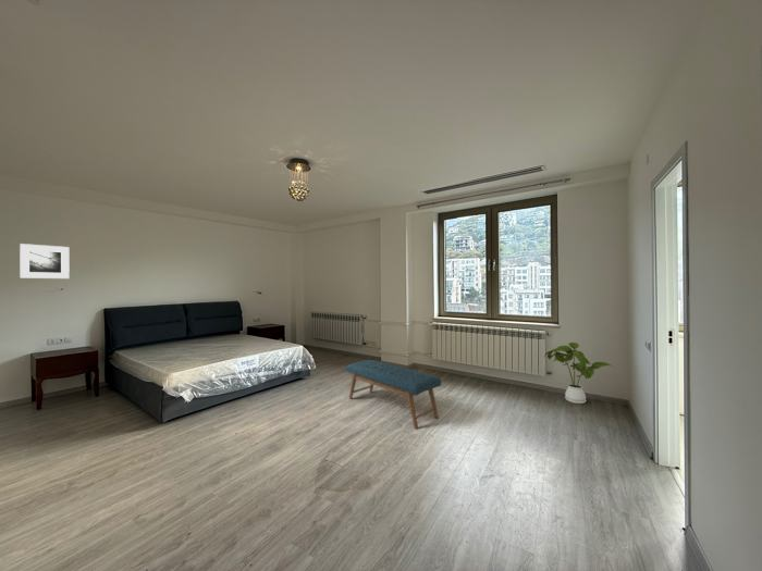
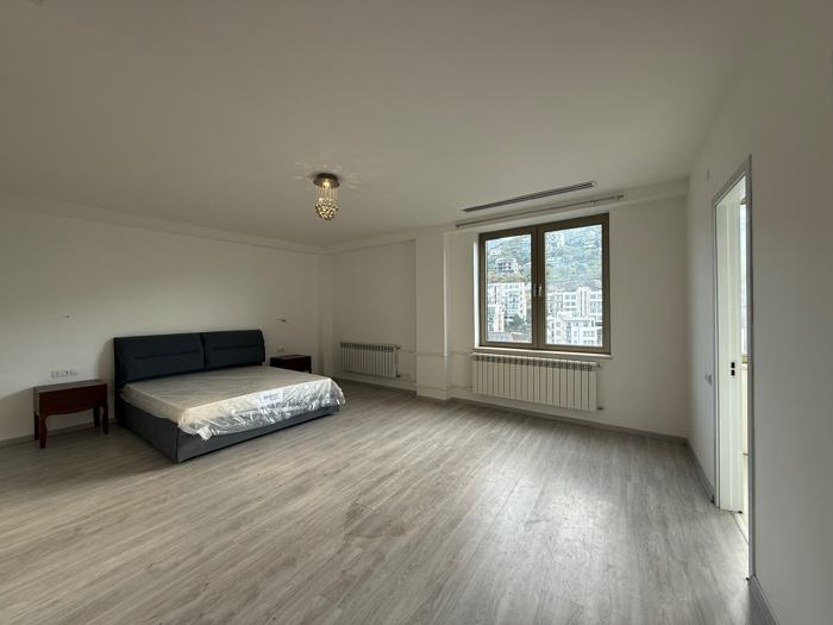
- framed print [19,243,71,280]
- house plant [543,342,615,405]
- bench [345,359,443,430]
